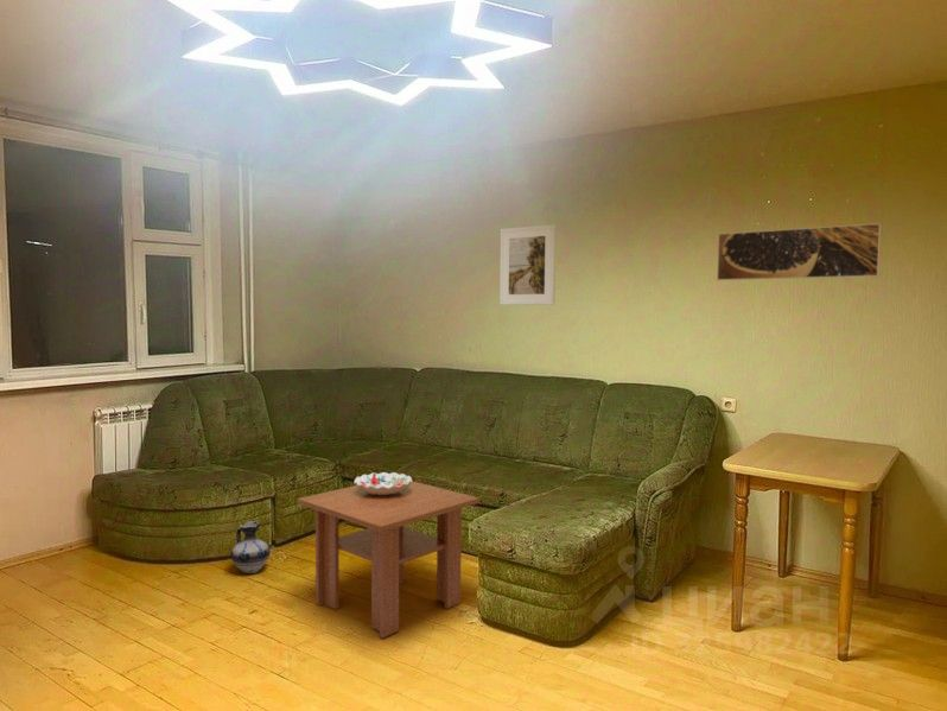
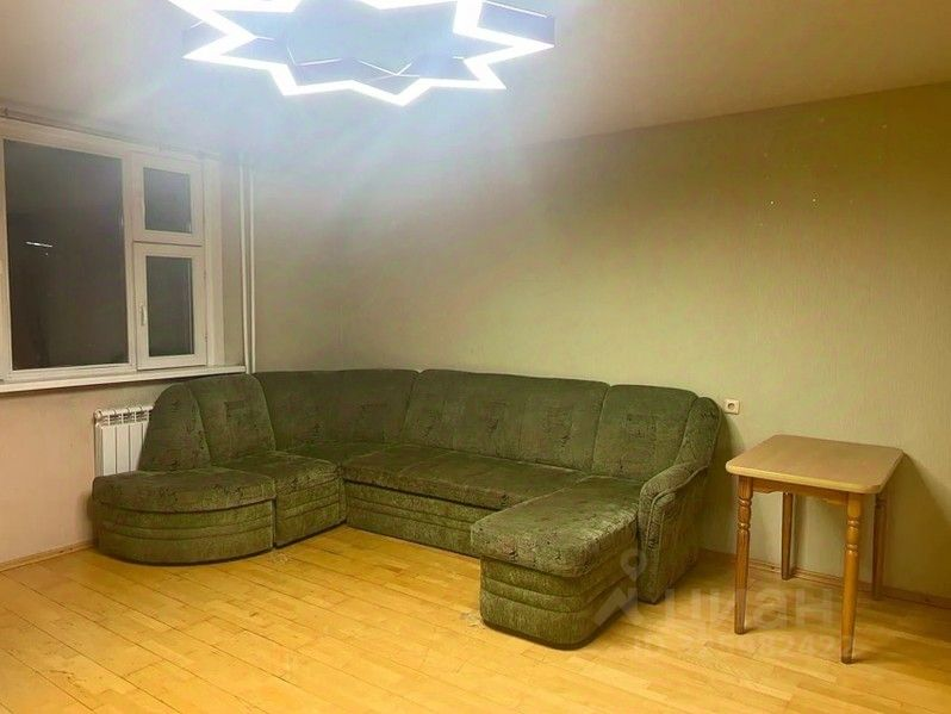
- decorative bowl [352,471,413,495]
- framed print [498,223,557,306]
- coffee table [297,481,481,640]
- ceramic jug [229,520,272,574]
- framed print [716,222,882,281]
